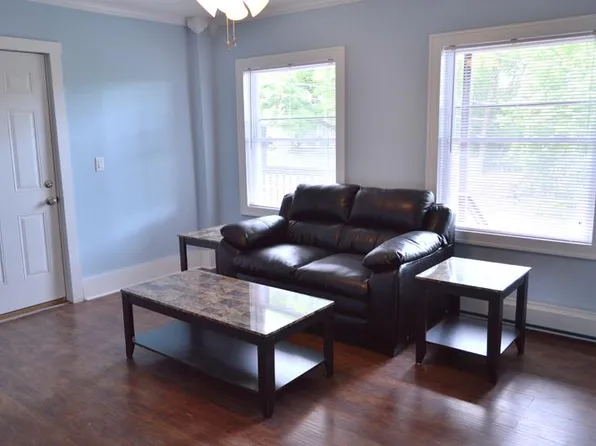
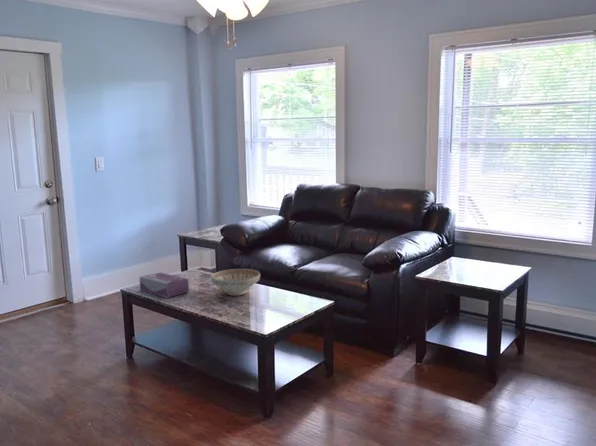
+ decorative bowl [210,268,261,297]
+ tissue box [138,271,190,299]
